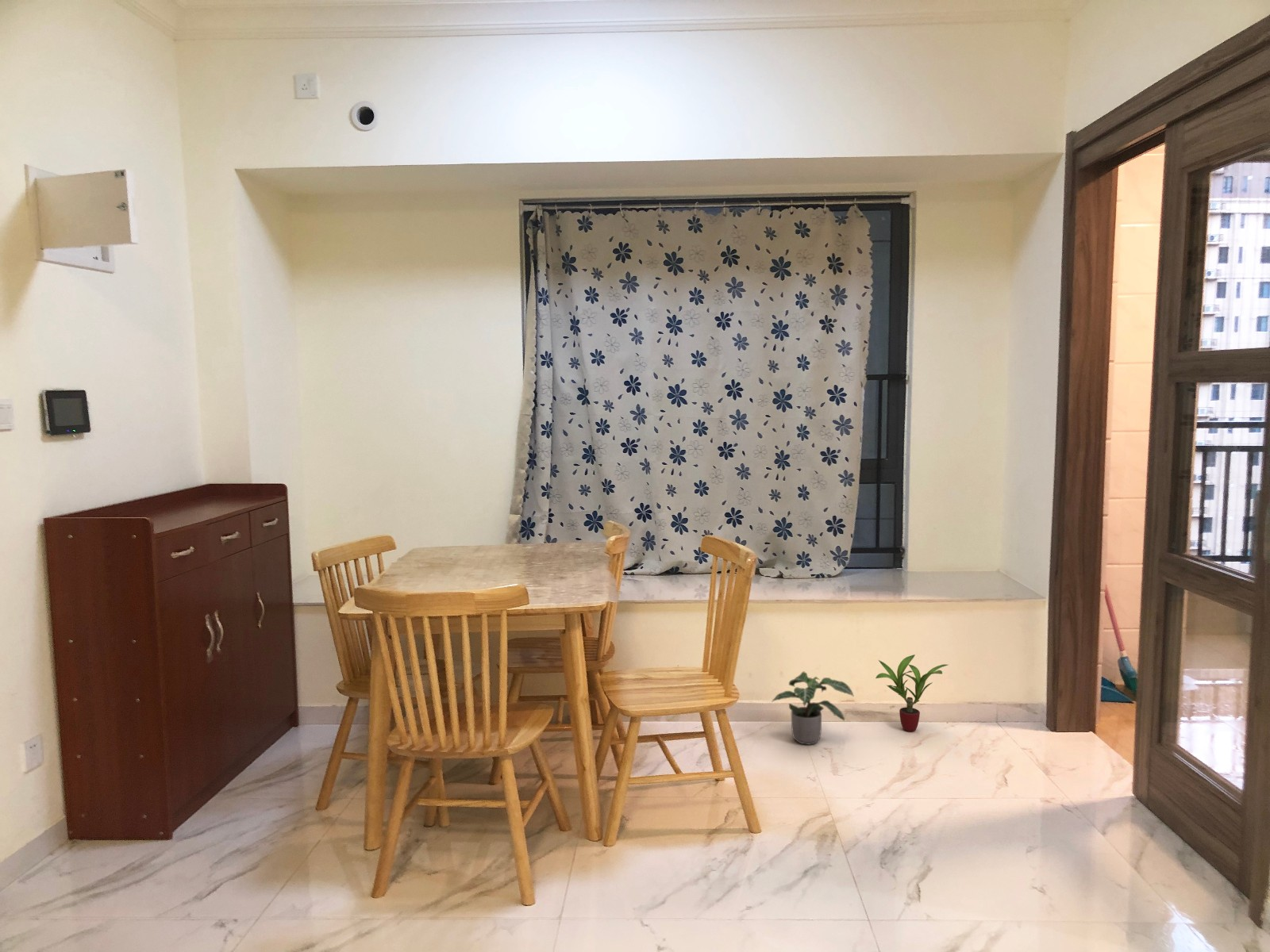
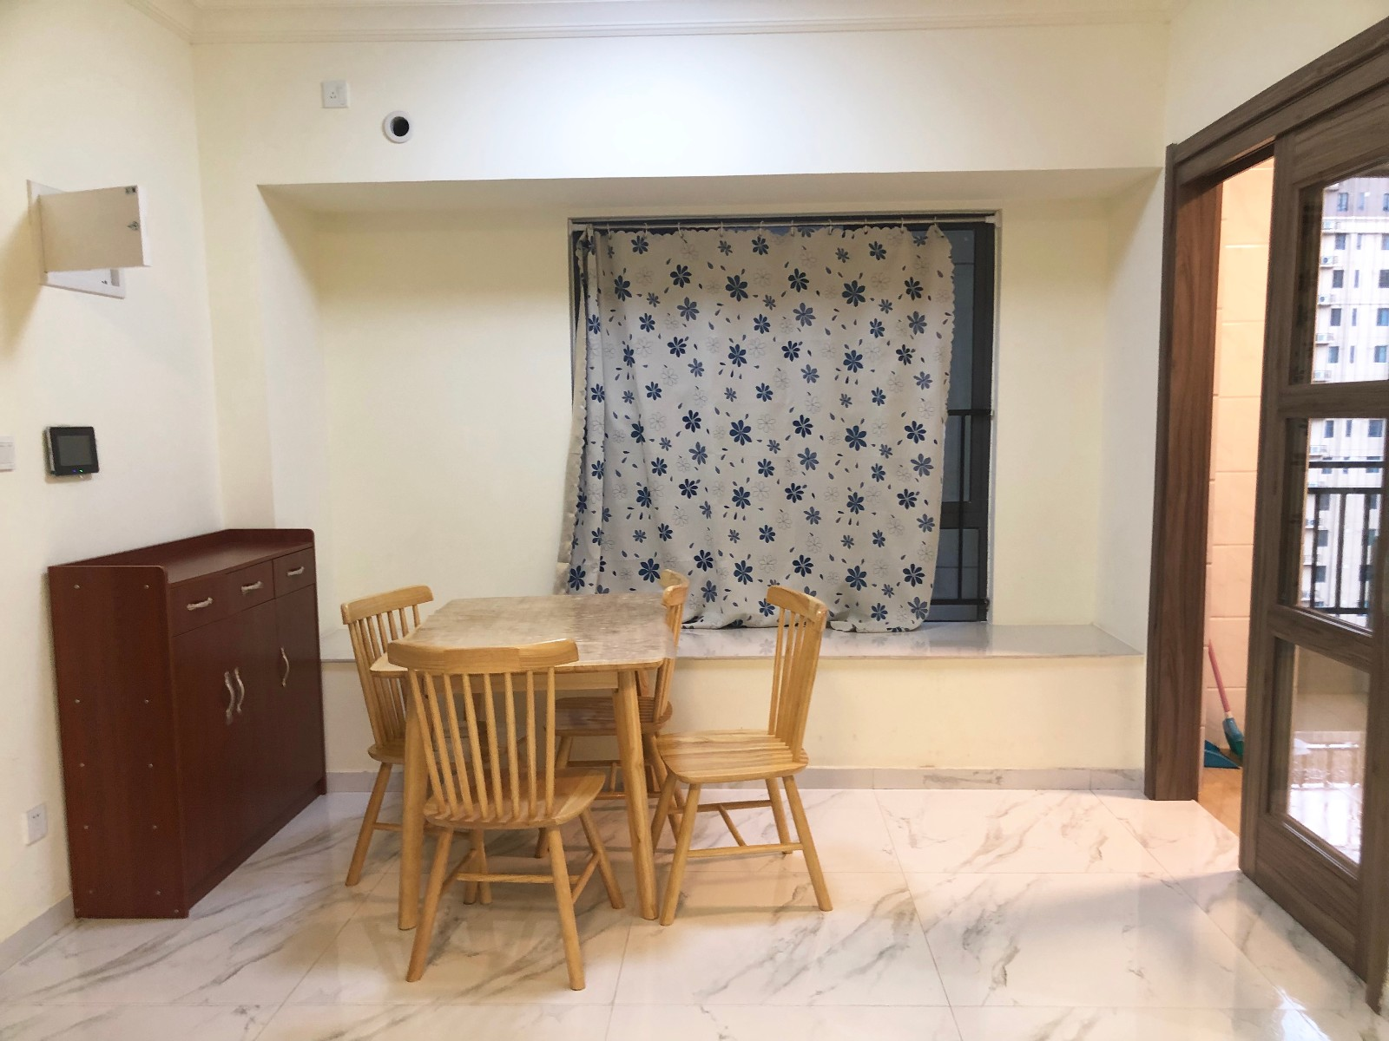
- potted plant [771,671,855,746]
- potted plant [875,654,949,732]
